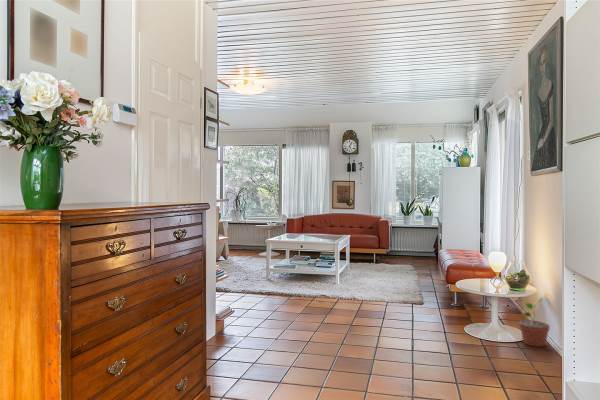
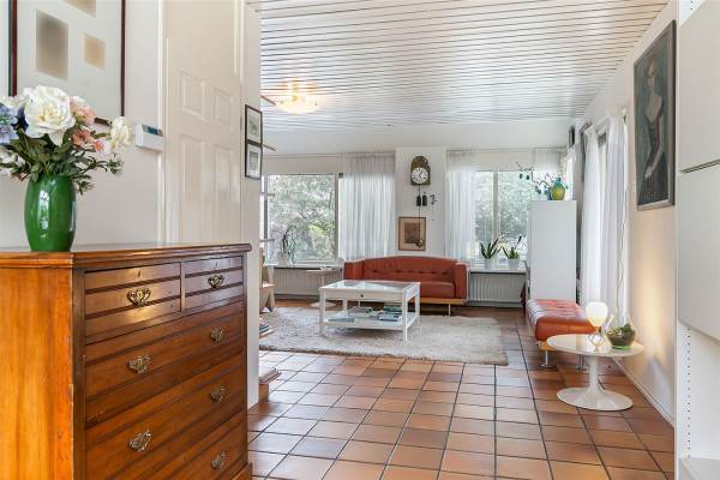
- potted plant [518,297,550,348]
